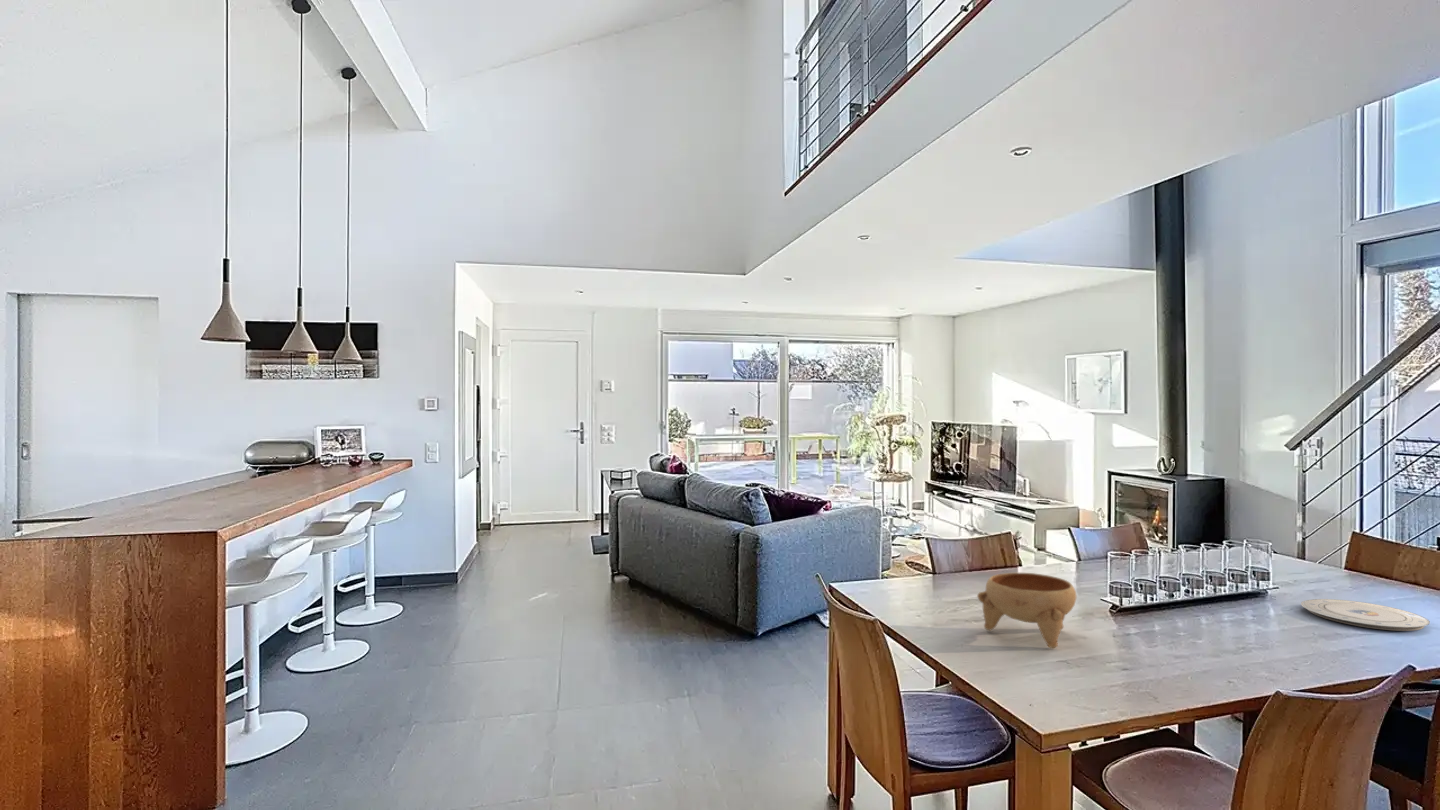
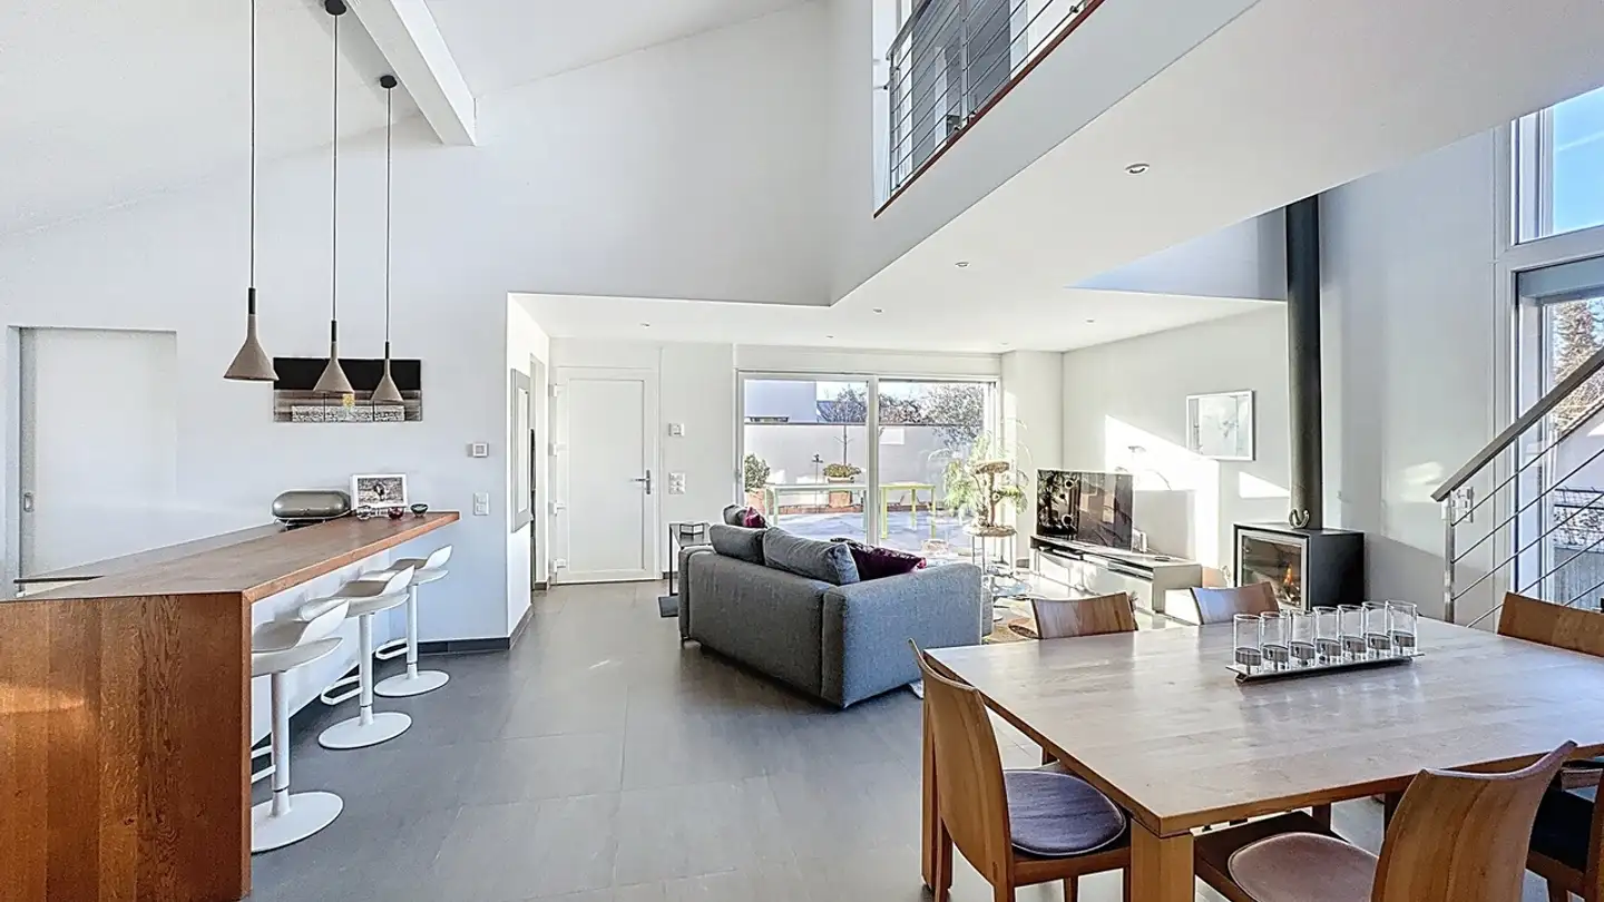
- plate [1300,598,1431,632]
- bowl [976,572,1077,649]
